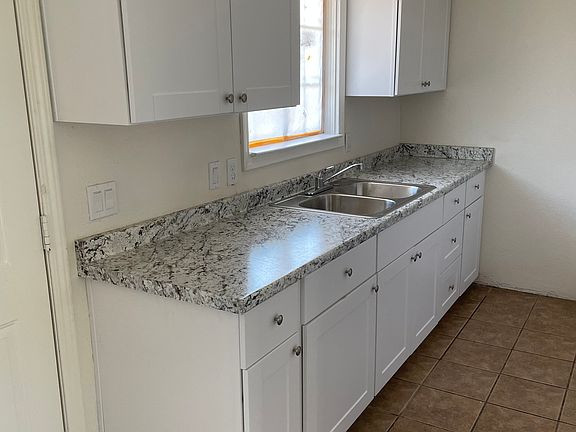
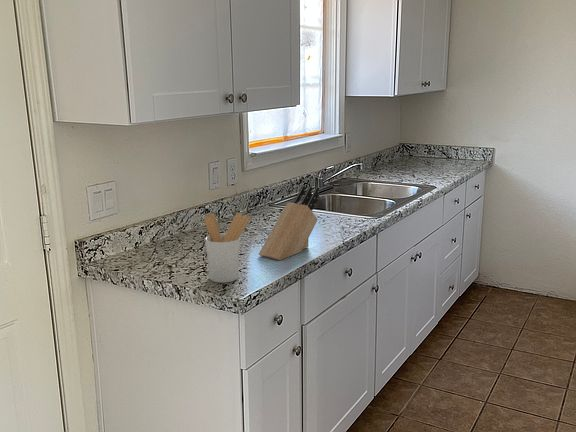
+ utensil holder [203,212,251,284]
+ knife block [258,184,320,261]
